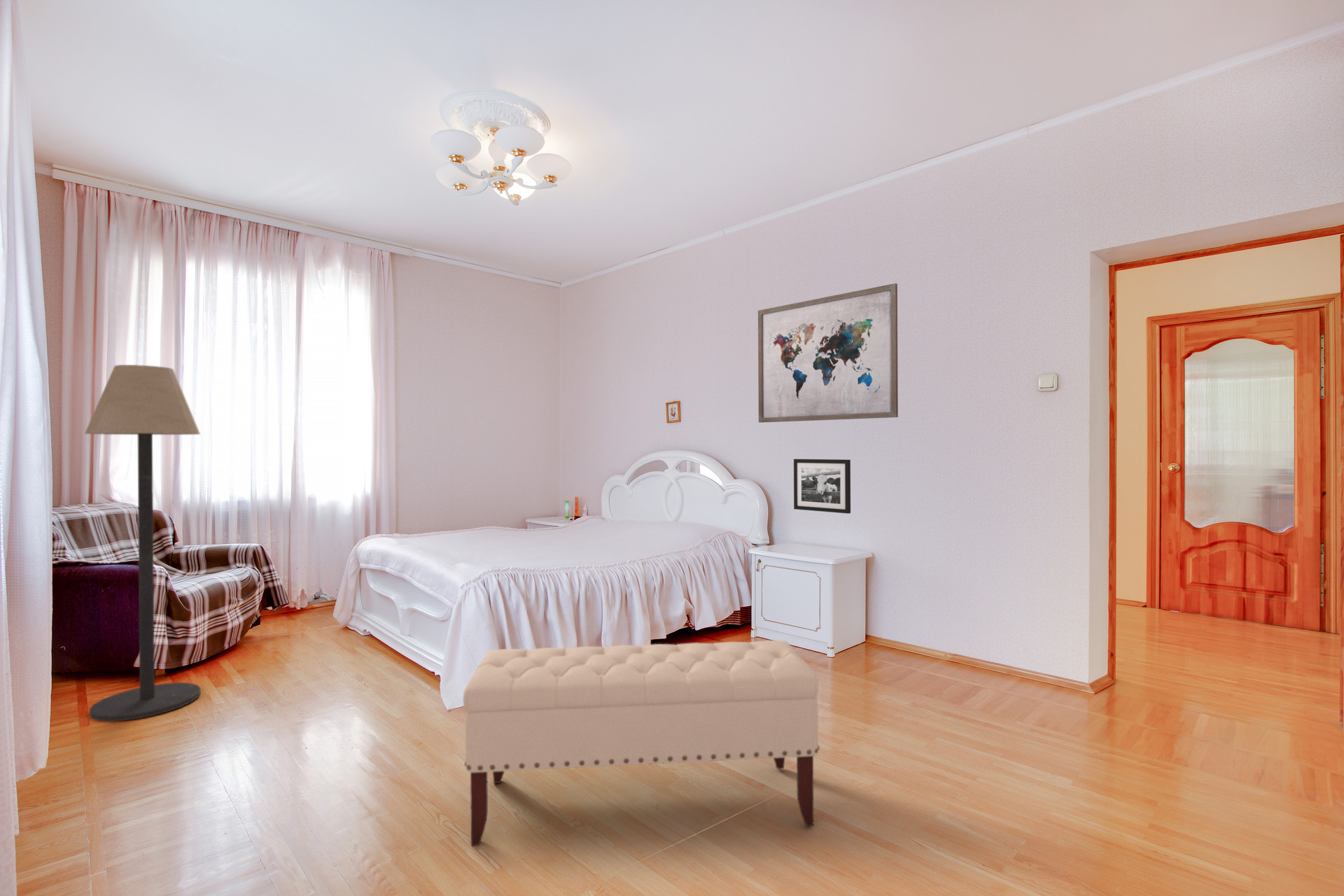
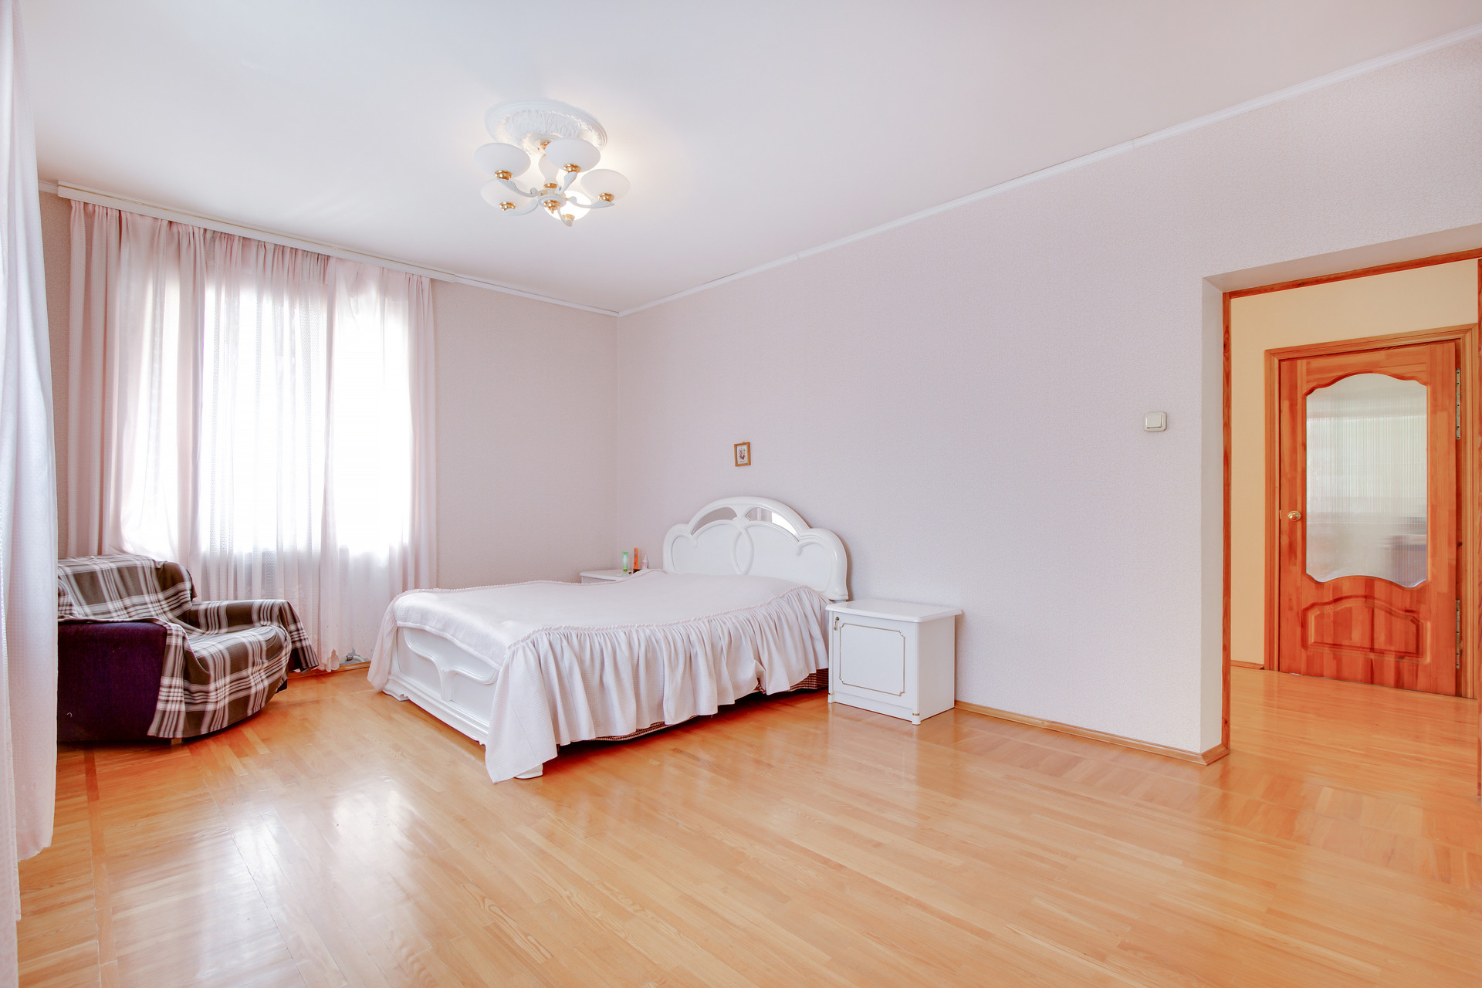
- bench [463,640,820,846]
- wall art [757,283,899,423]
- floor lamp [84,364,202,722]
- picture frame [793,458,851,514]
